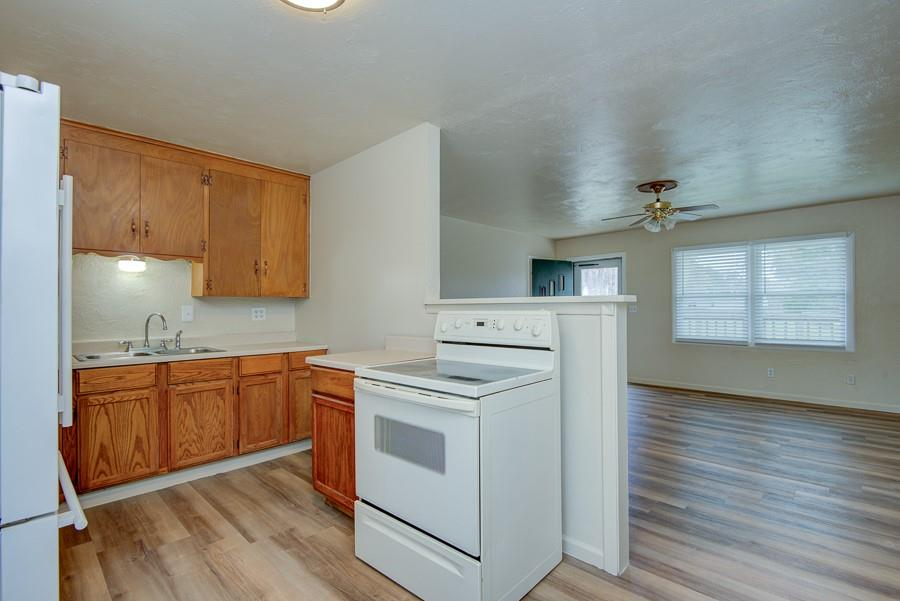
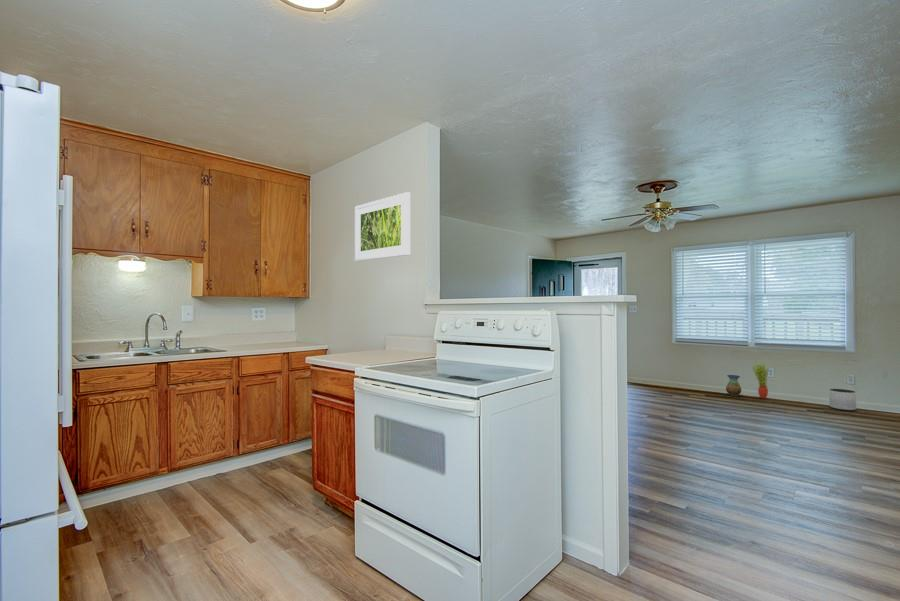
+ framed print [354,191,411,262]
+ potted plant [750,360,770,399]
+ vase [725,374,743,397]
+ planter [829,388,857,412]
